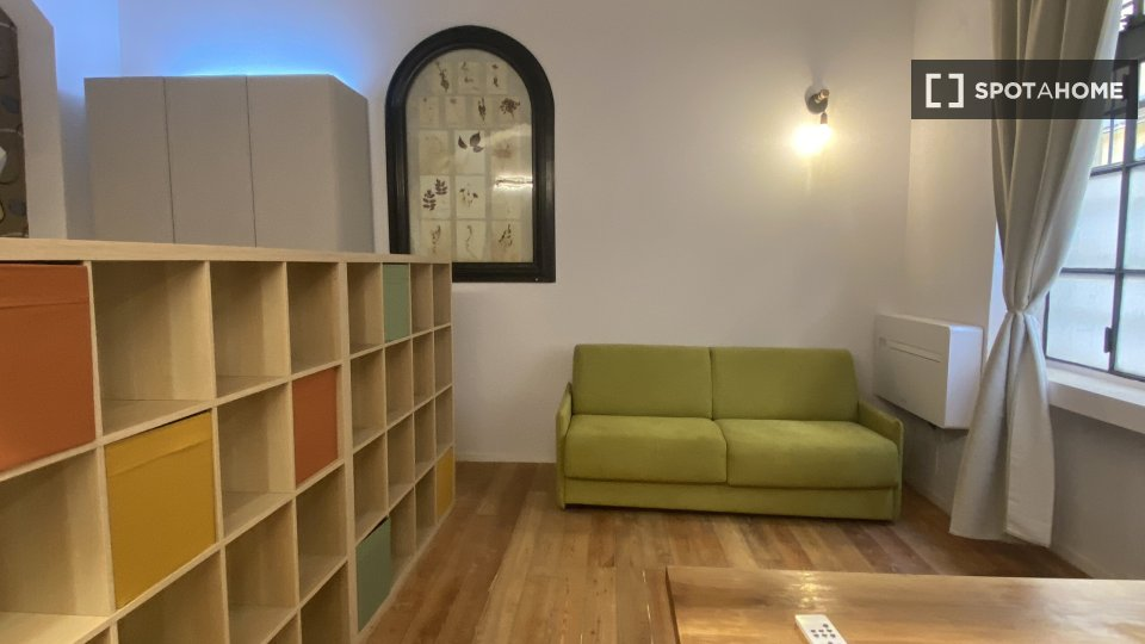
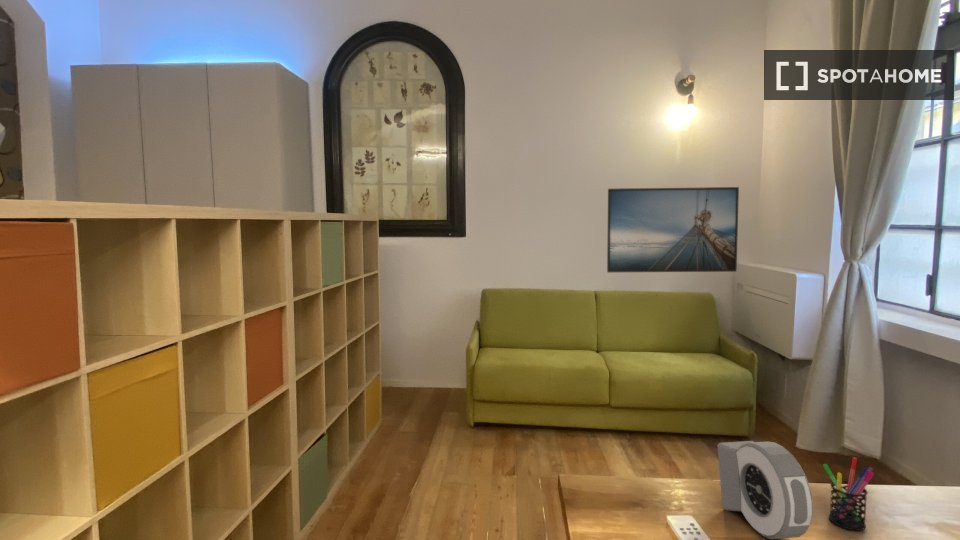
+ pen holder [822,456,875,531]
+ alarm clock [716,440,814,540]
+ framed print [606,186,740,273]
